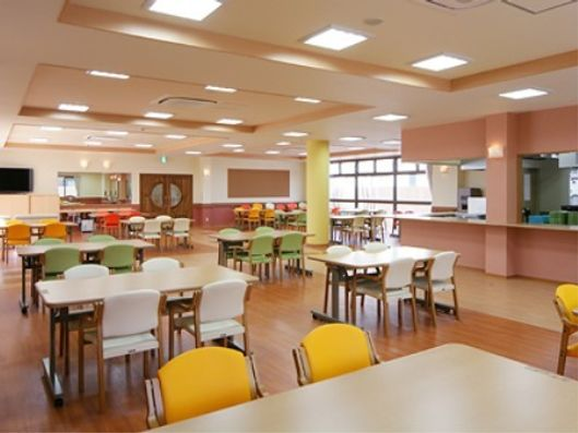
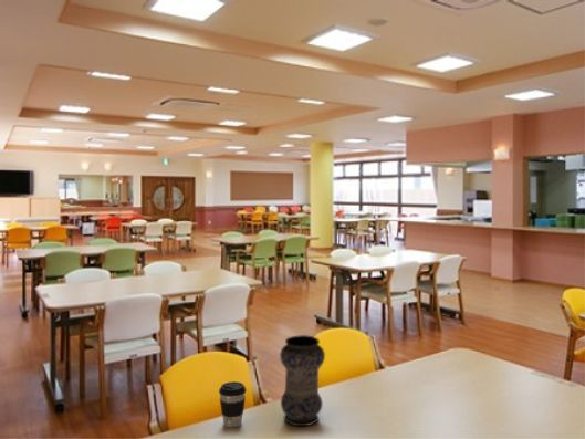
+ coffee cup [218,380,248,428]
+ vase [279,334,326,427]
